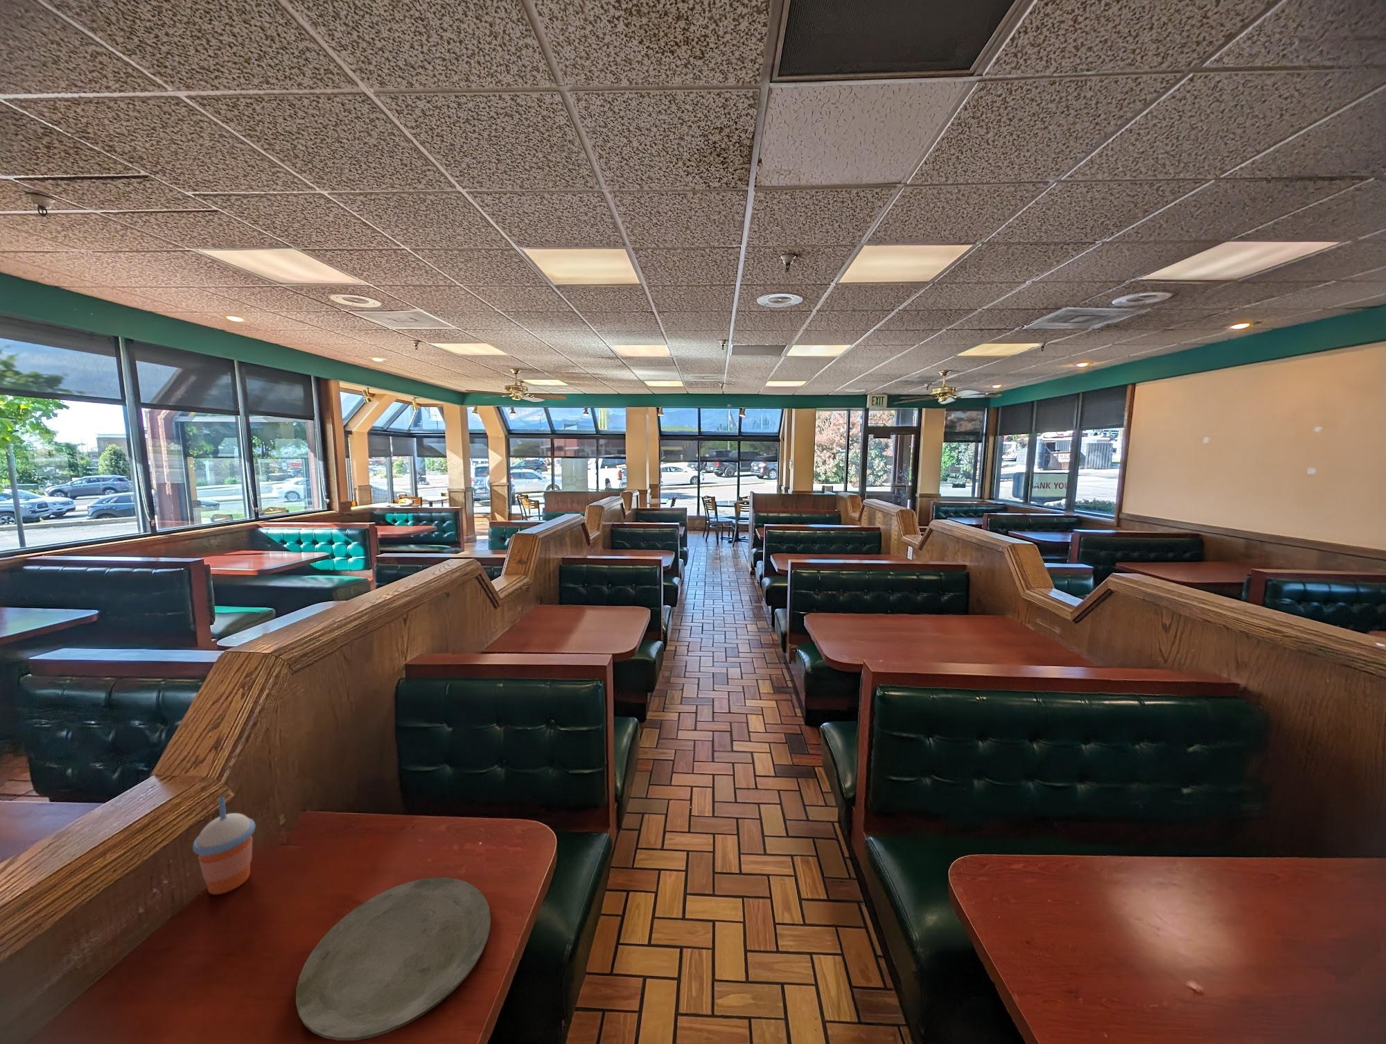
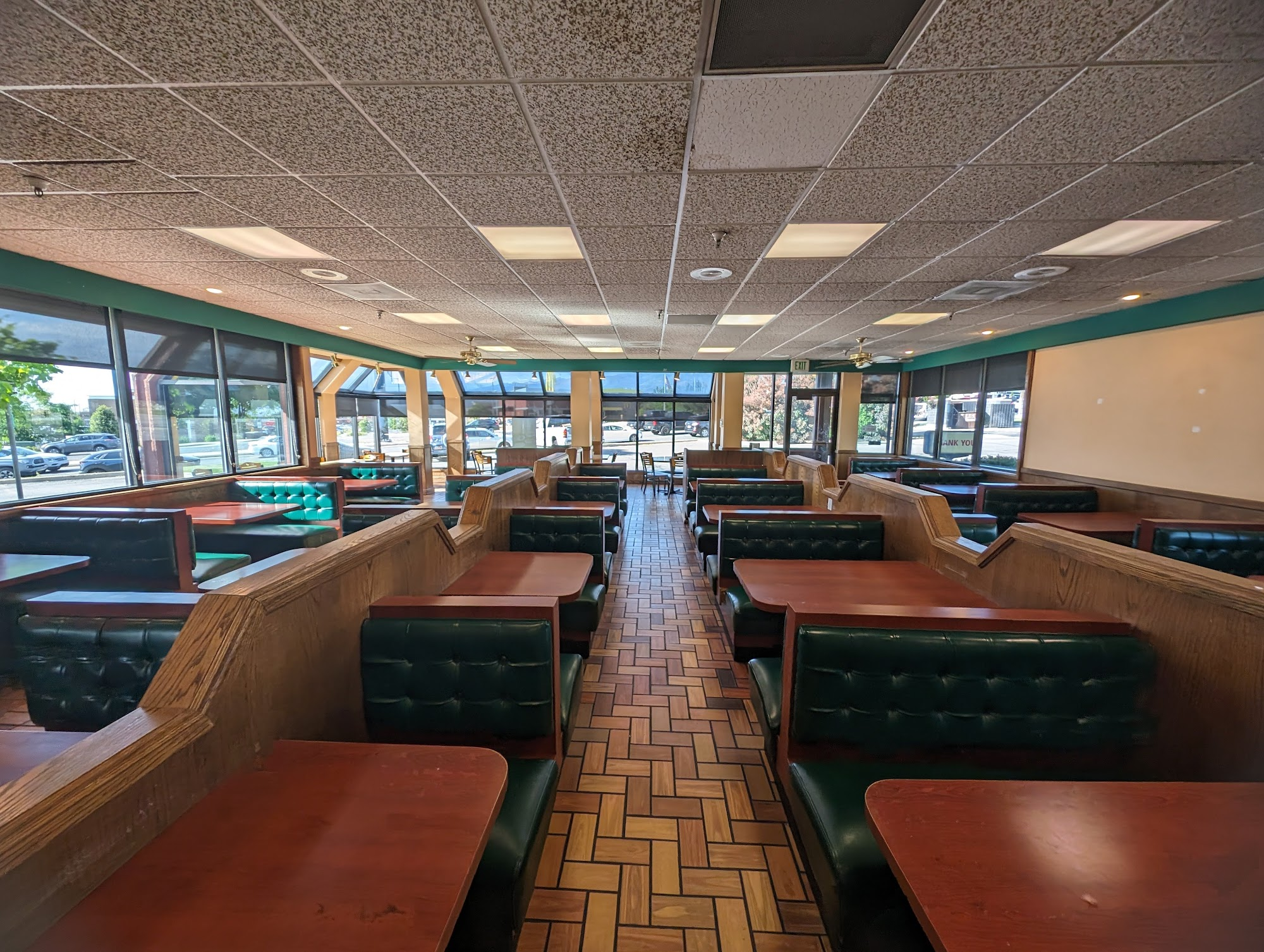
- cup with straw [192,796,257,895]
- plate [295,877,491,1041]
